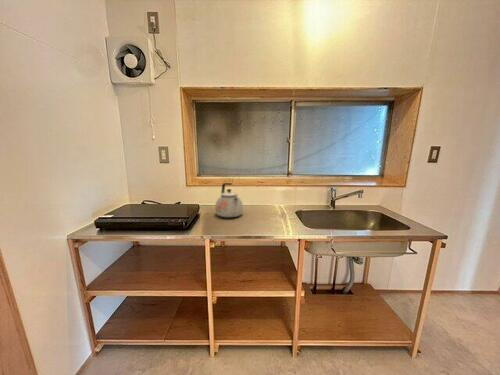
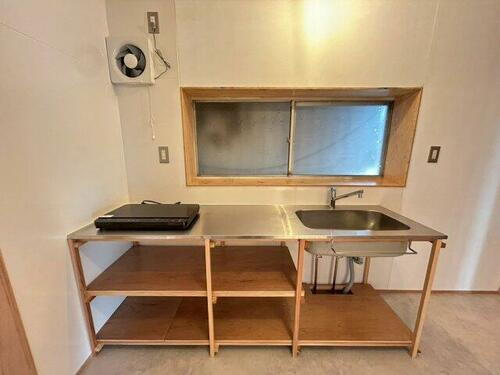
- kettle [214,182,244,218]
